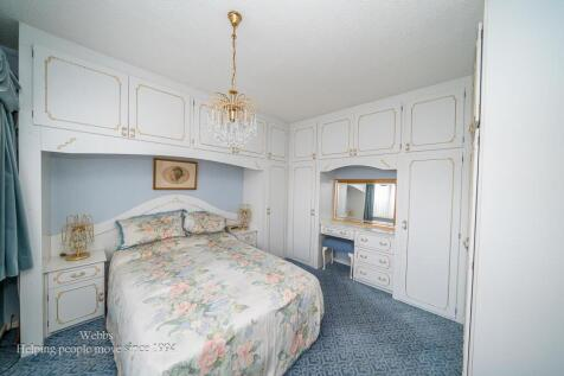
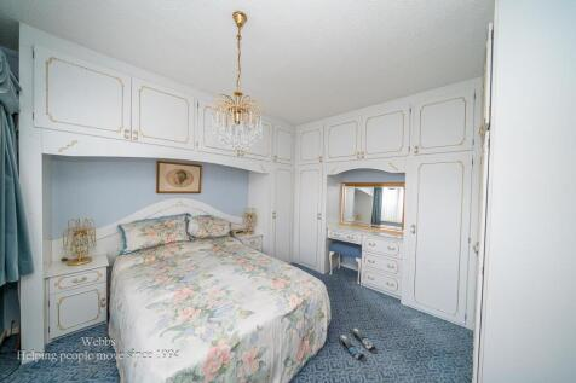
+ slippers [339,327,379,362]
